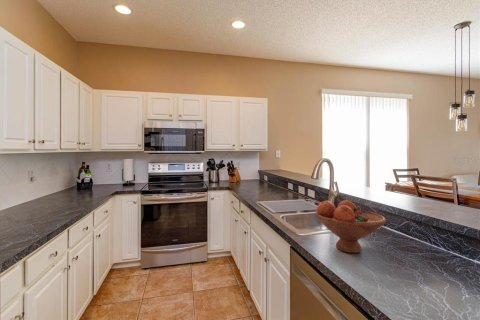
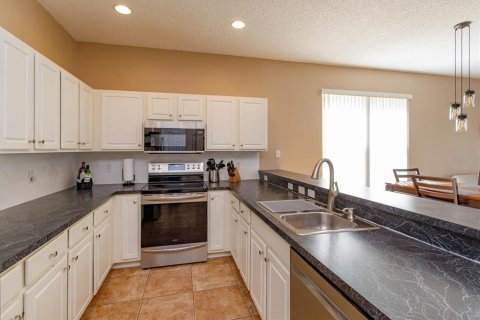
- fruit bowl [314,199,387,254]
